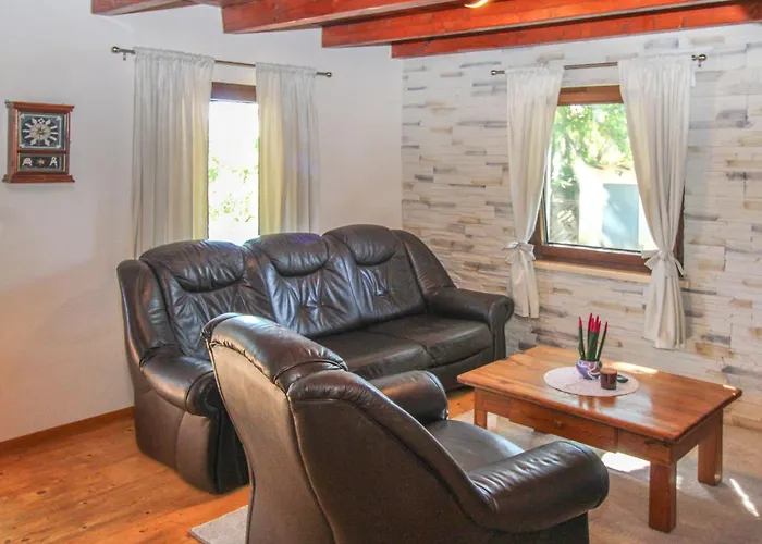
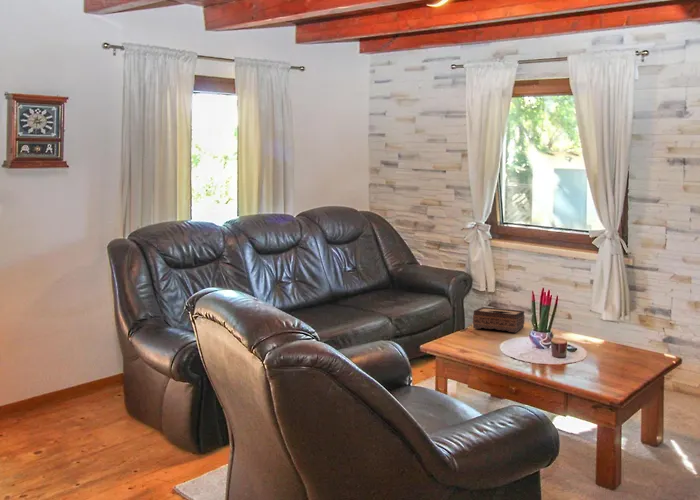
+ tissue box [472,306,526,334]
